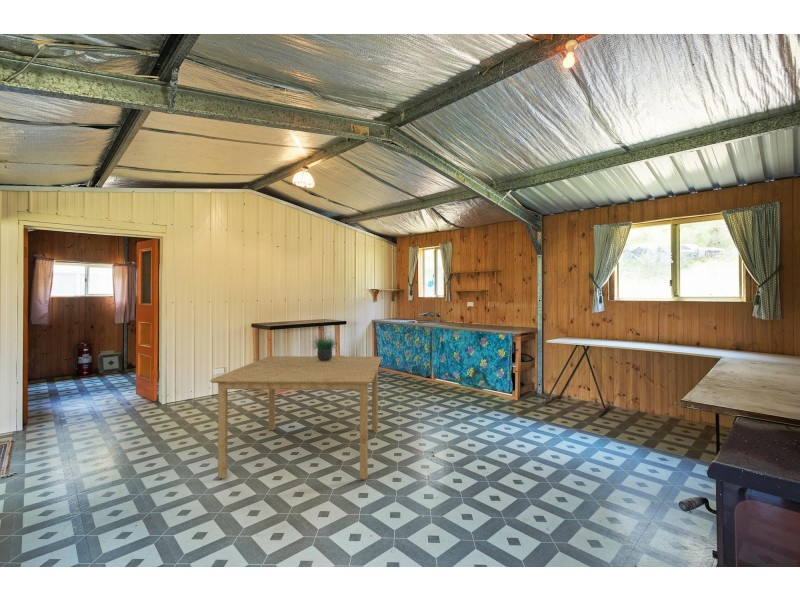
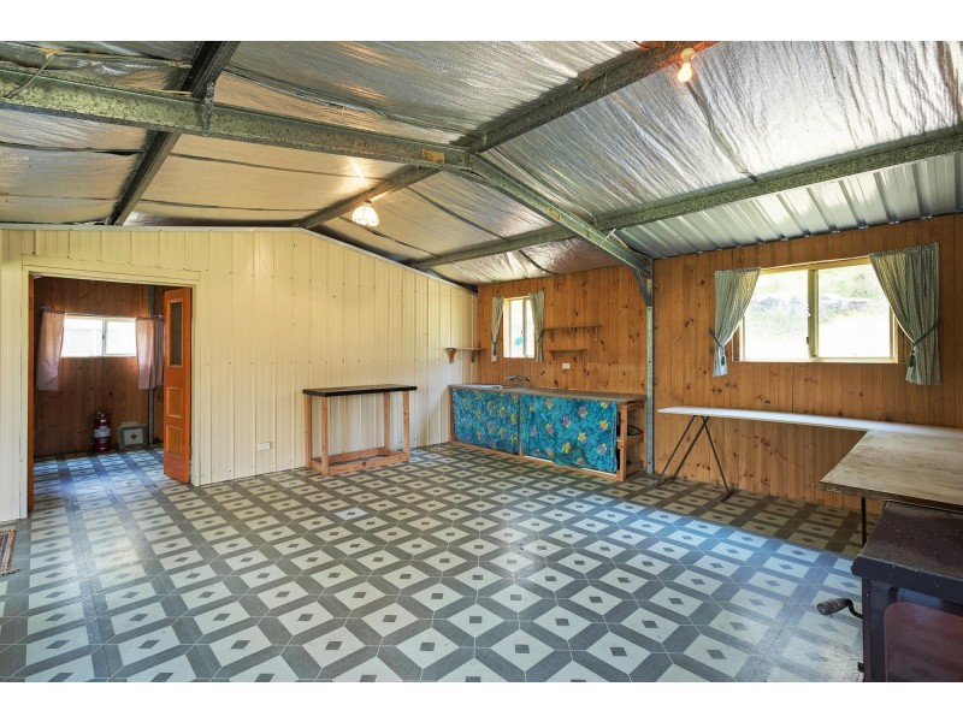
- dining table [209,355,383,481]
- potted plant [309,330,339,361]
